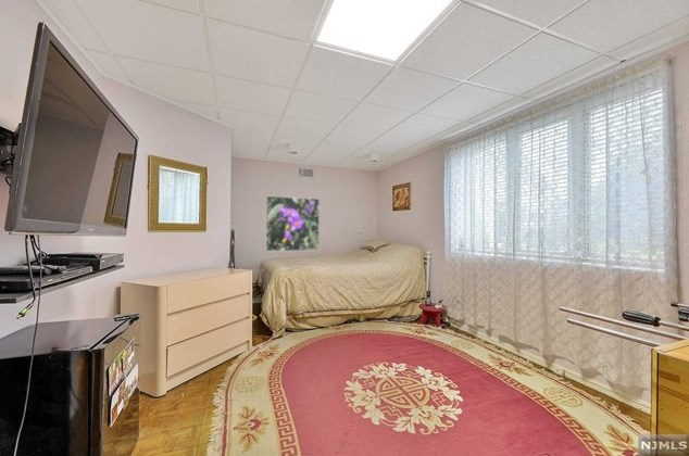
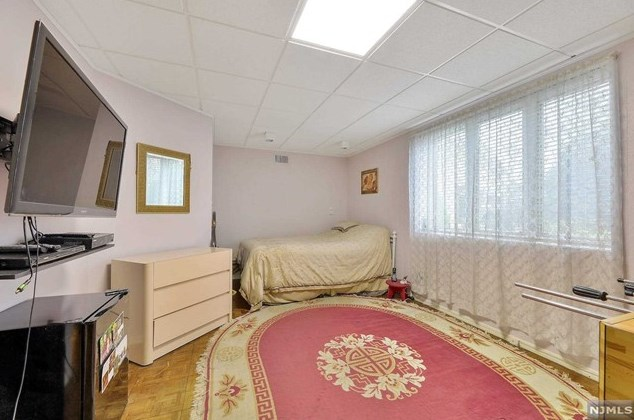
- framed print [265,195,321,252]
